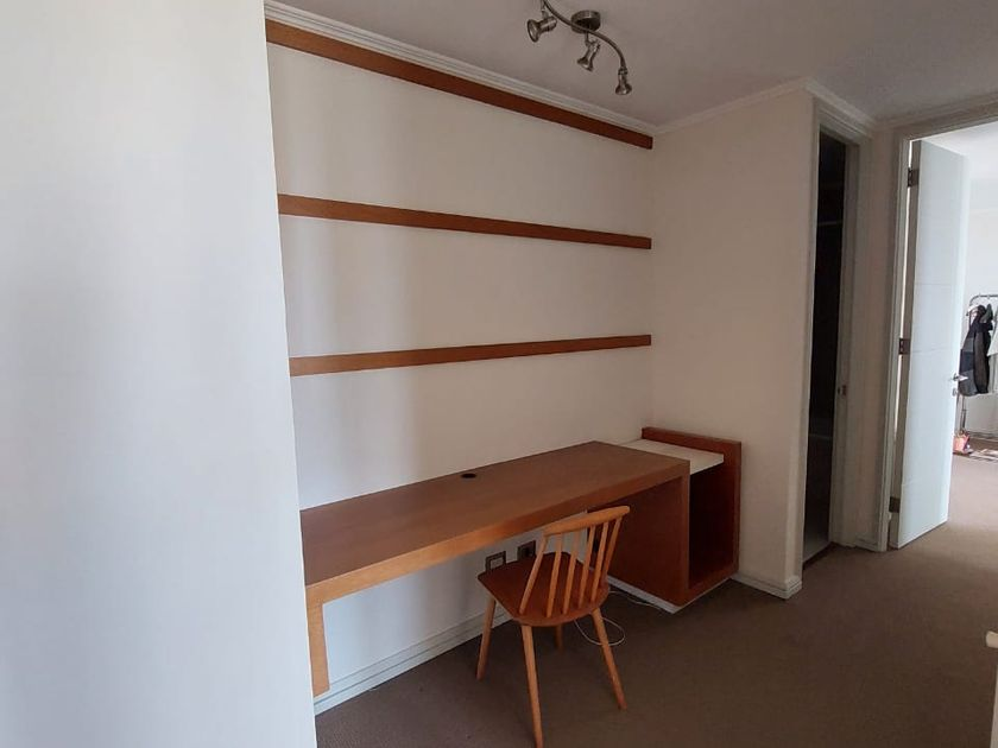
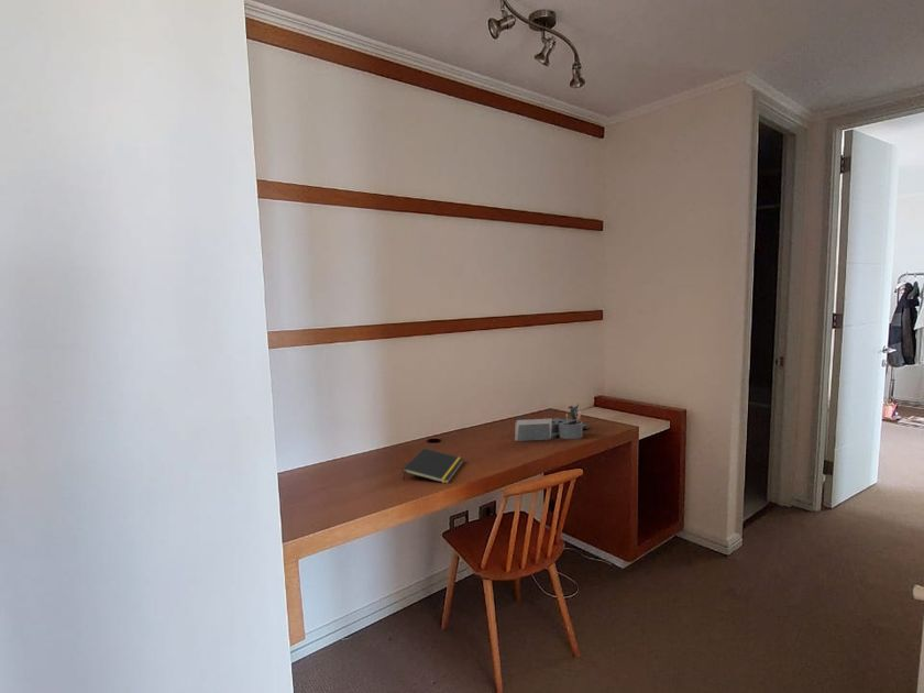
+ notepad [402,448,465,485]
+ desk organizer [514,403,591,442]
